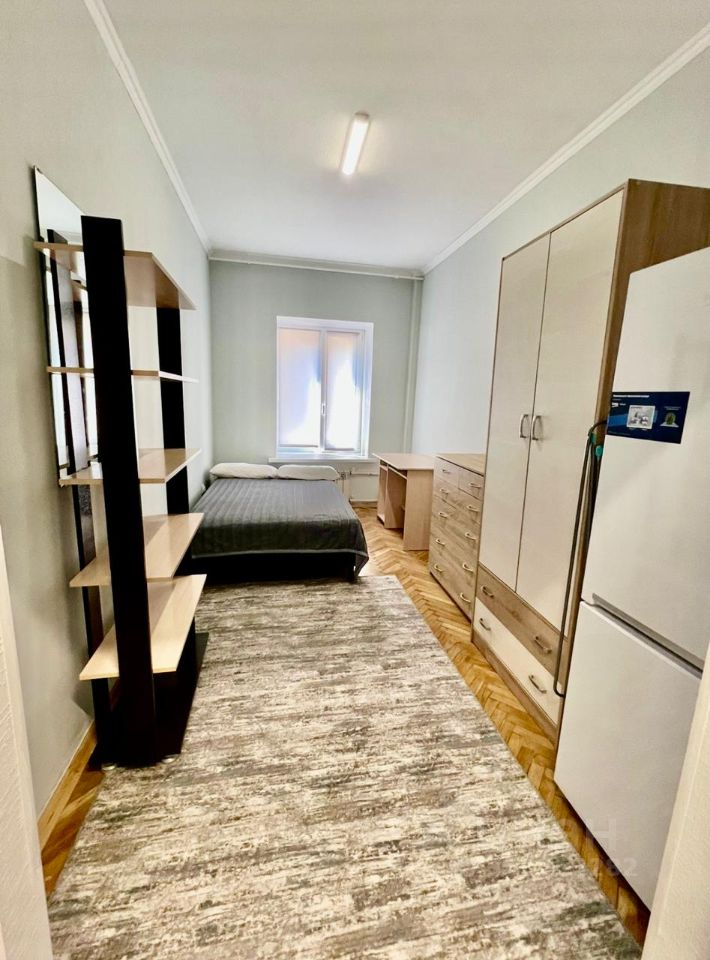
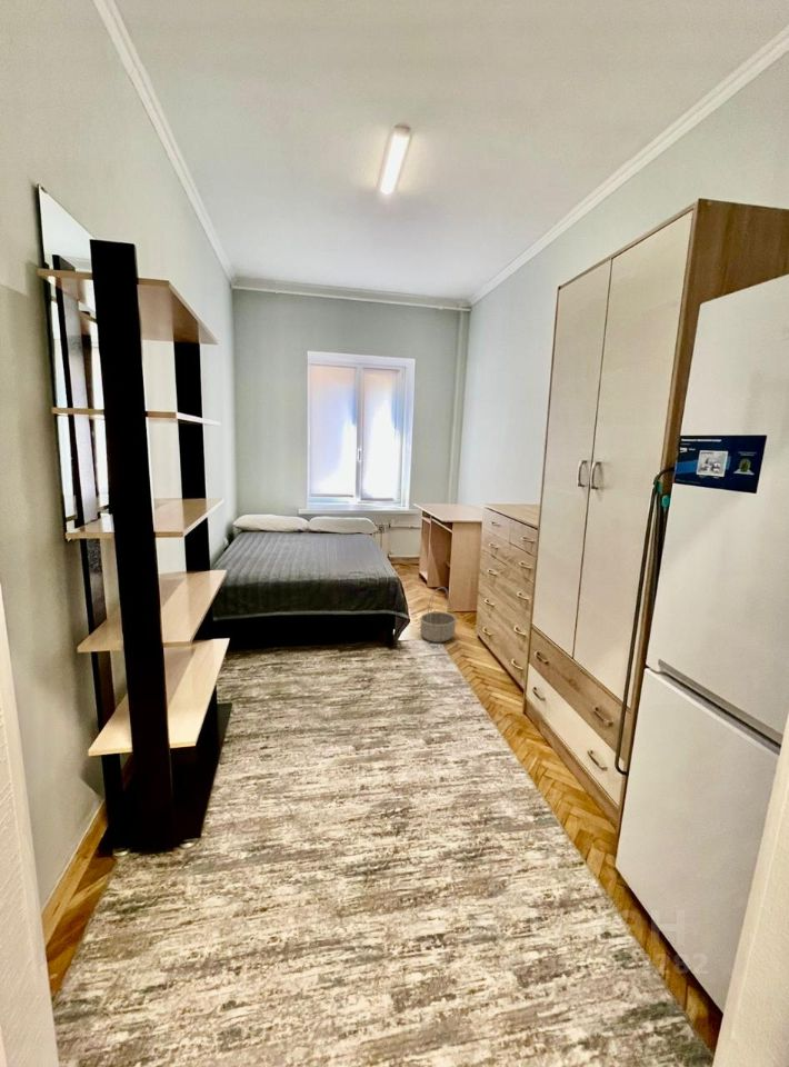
+ basket [419,586,458,644]
